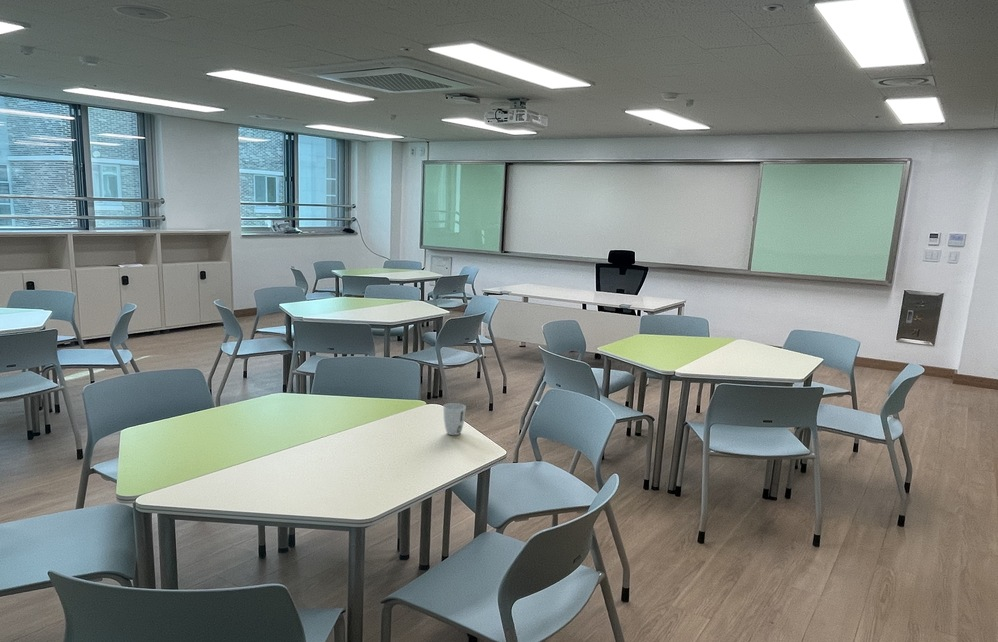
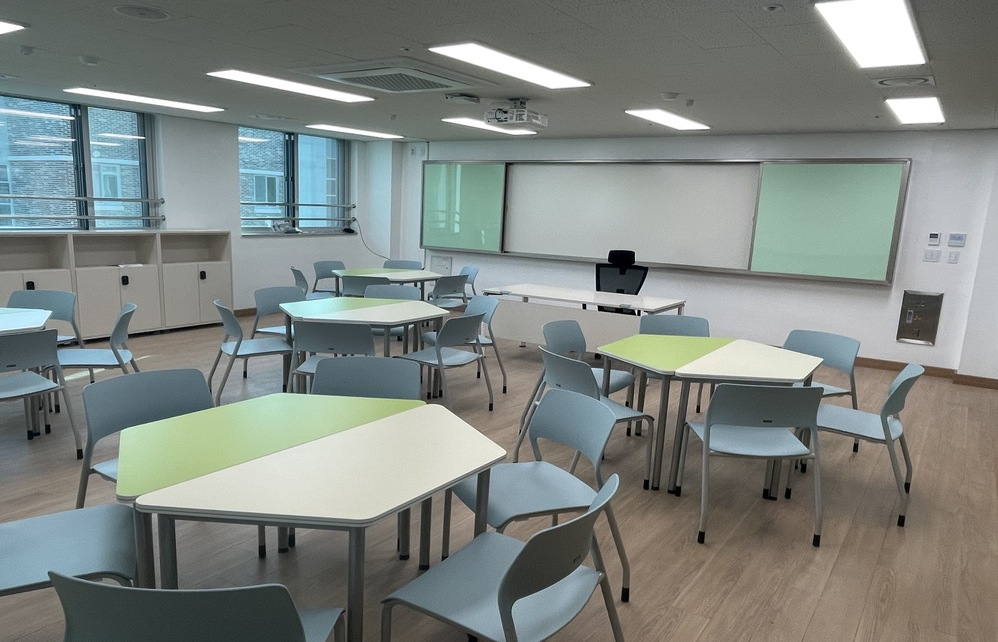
- cup [442,402,467,436]
